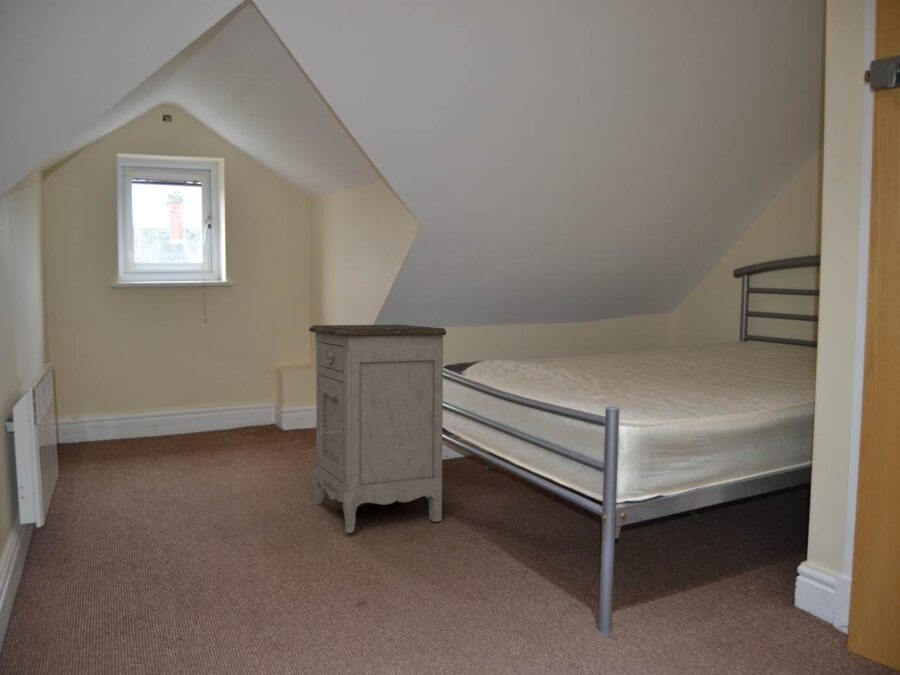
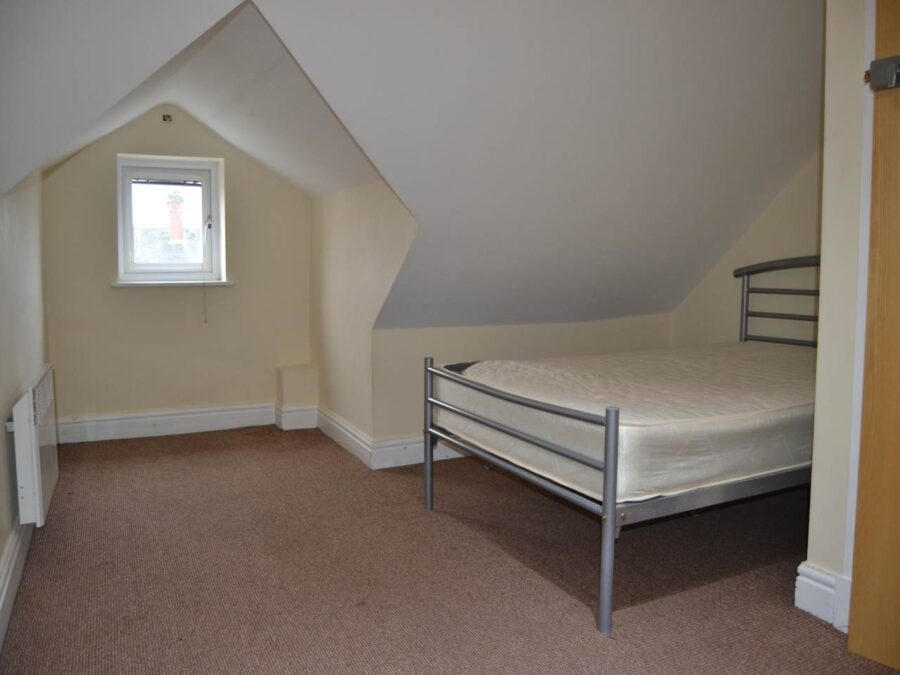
- nightstand [308,324,447,534]
